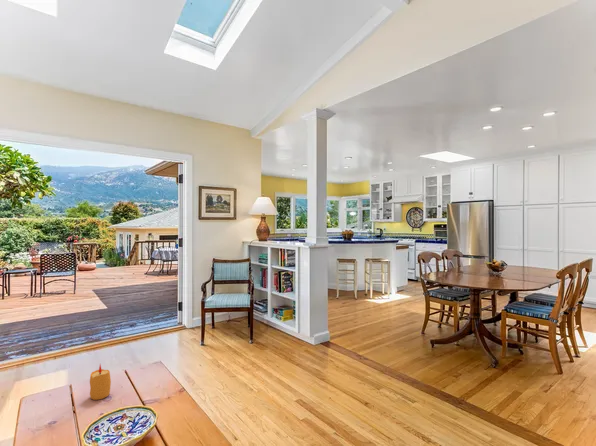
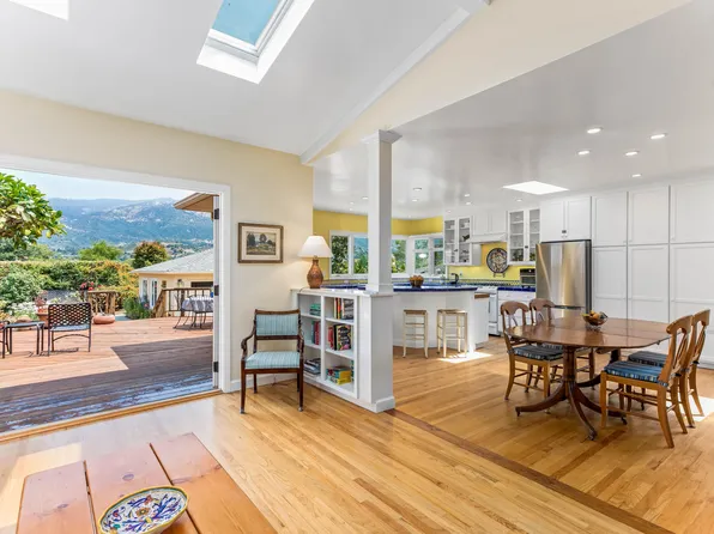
- candle [89,364,112,401]
